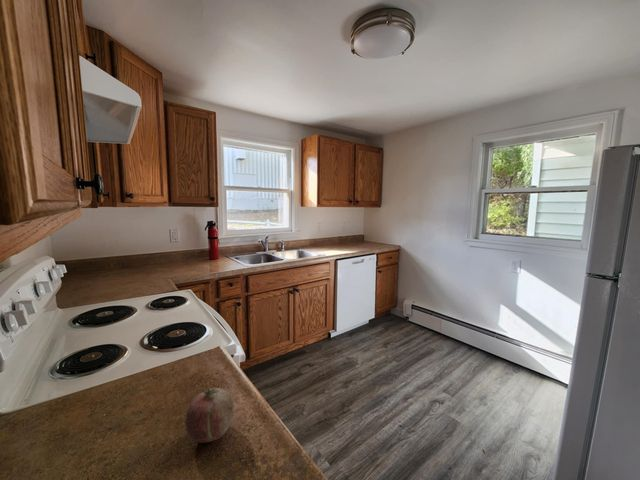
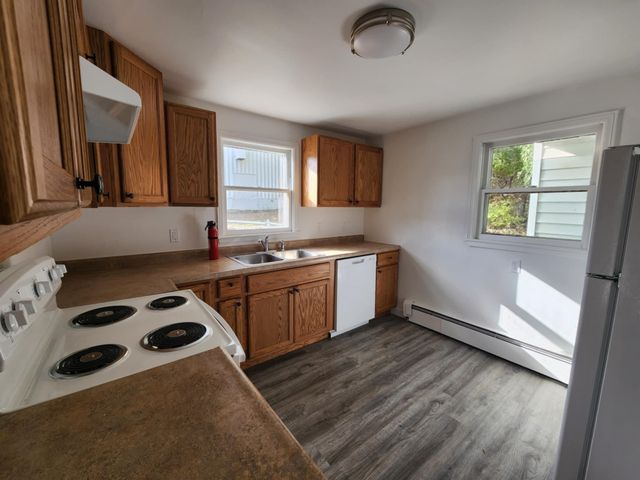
- fruit [184,387,235,444]
